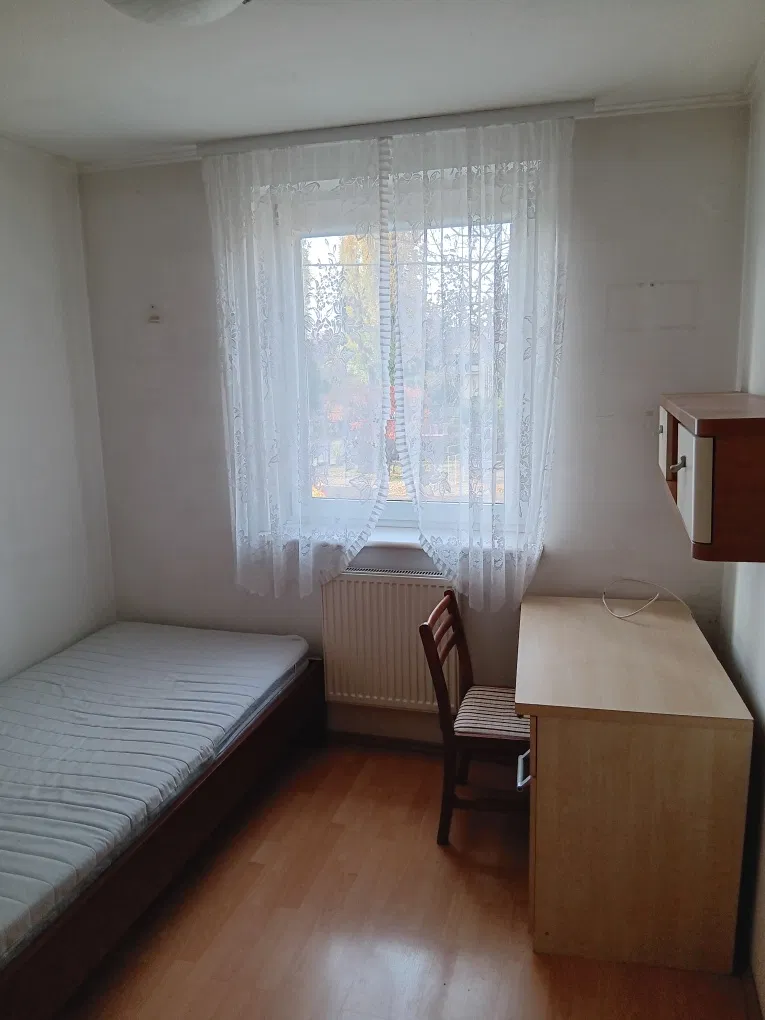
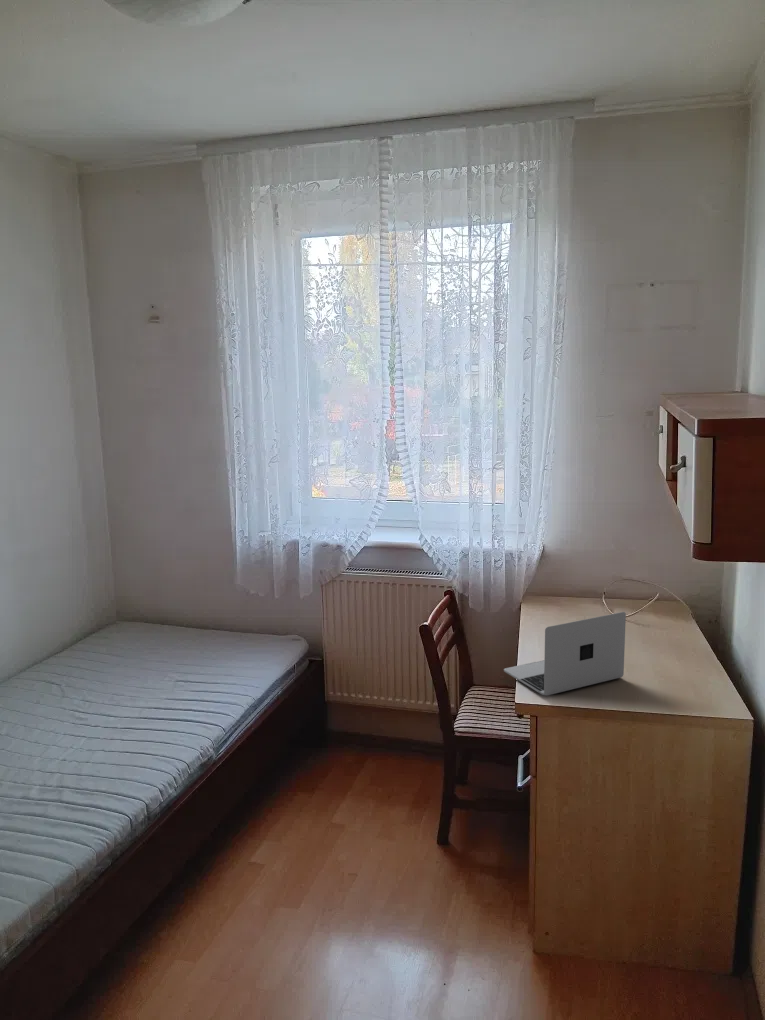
+ laptop [503,611,627,697]
